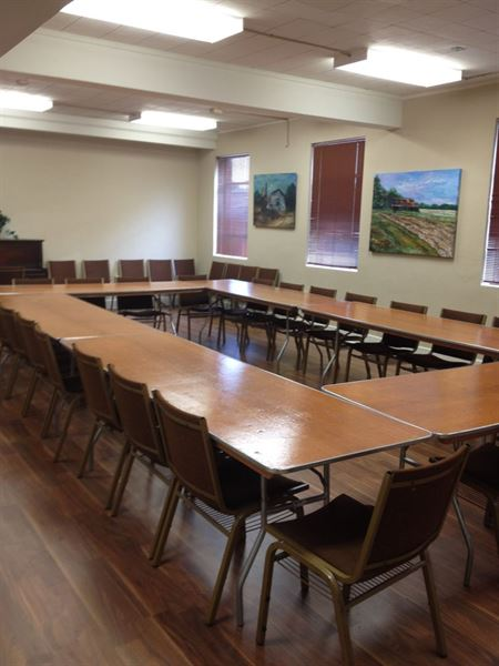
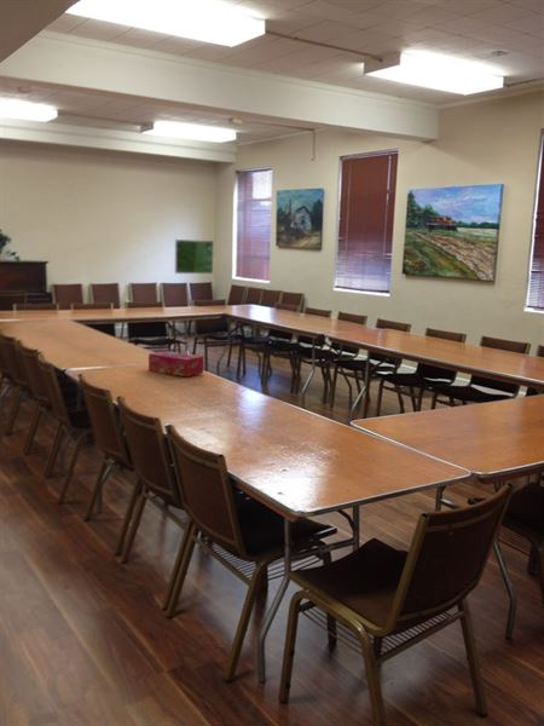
+ tissue box [147,350,204,378]
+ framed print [174,238,215,275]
